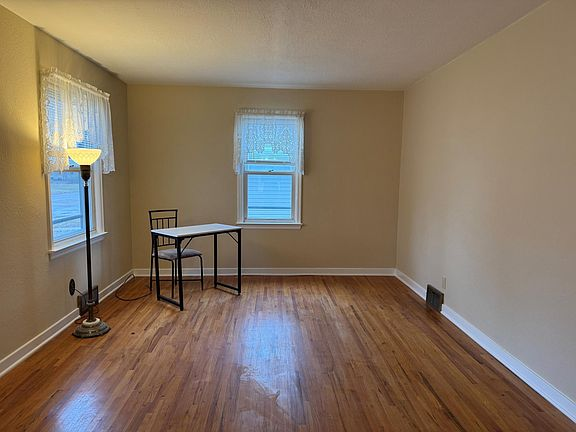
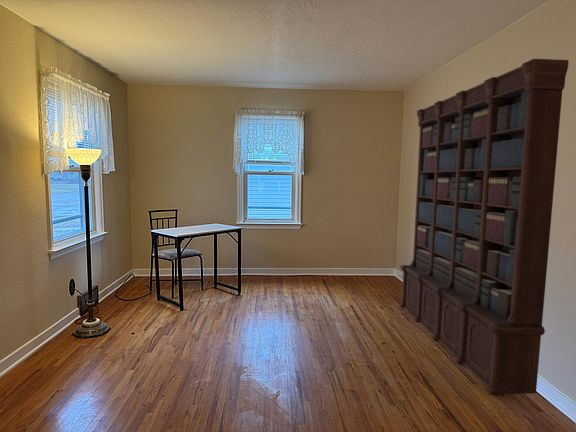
+ bookcase [398,58,570,395]
